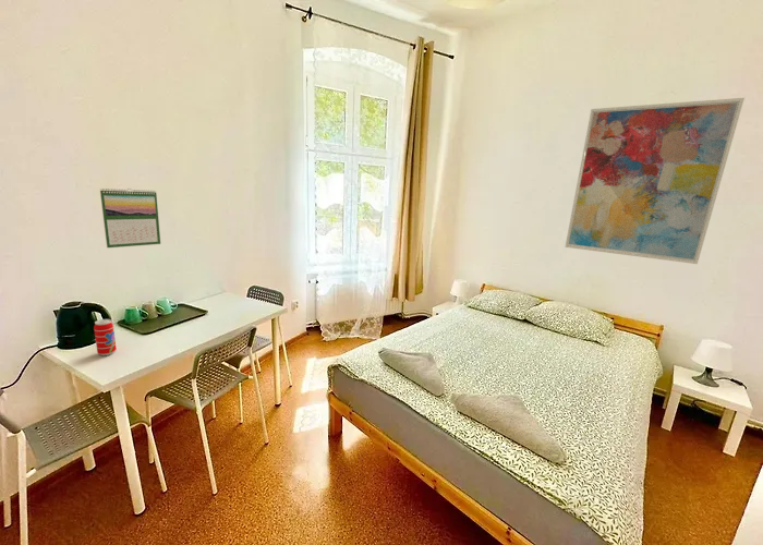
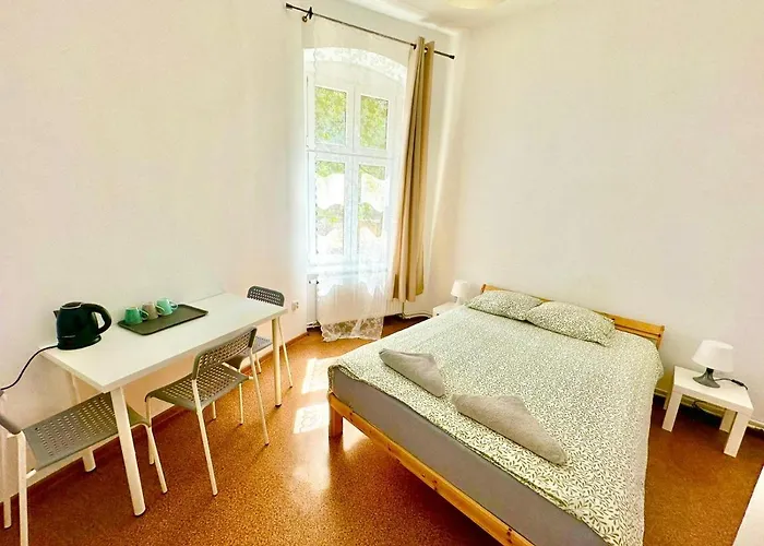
- beverage can [93,318,118,356]
- wall art [564,97,746,265]
- calendar [99,187,161,249]
